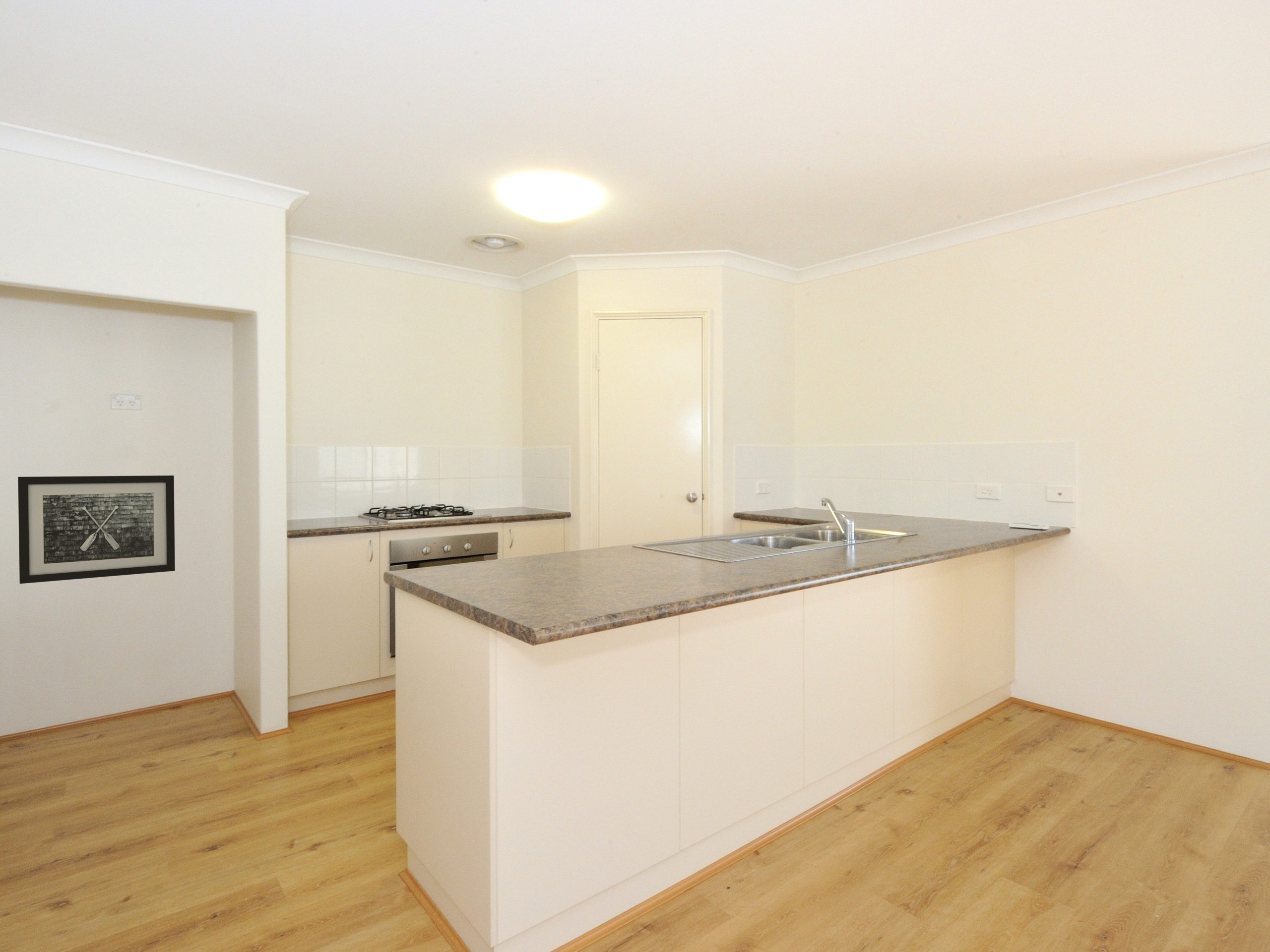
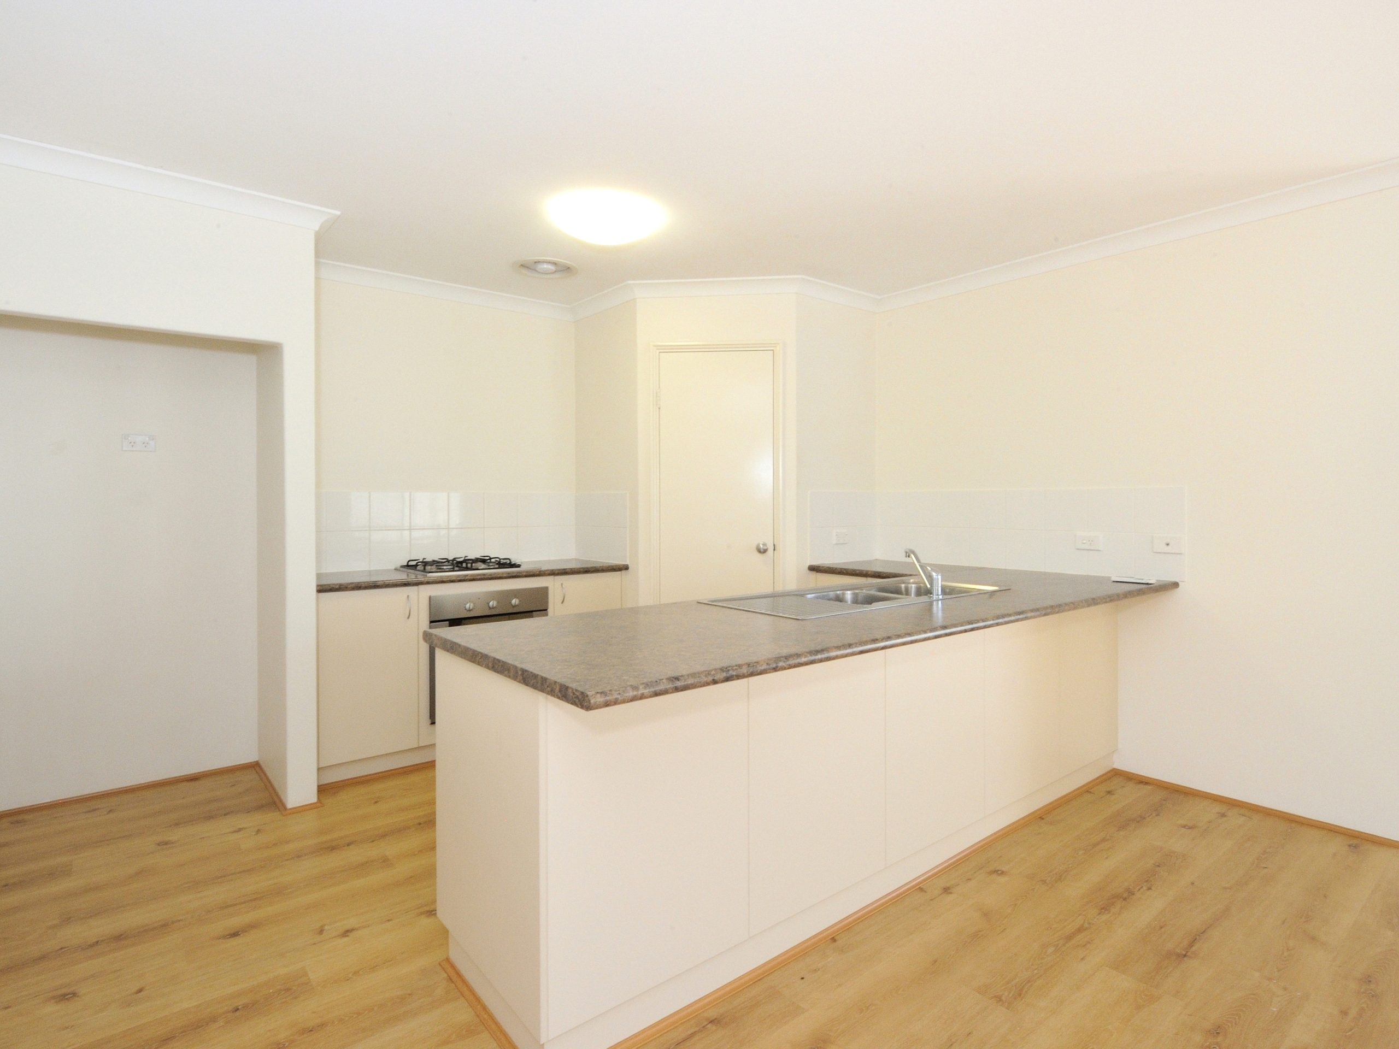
- wall art [17,475,176,584]
